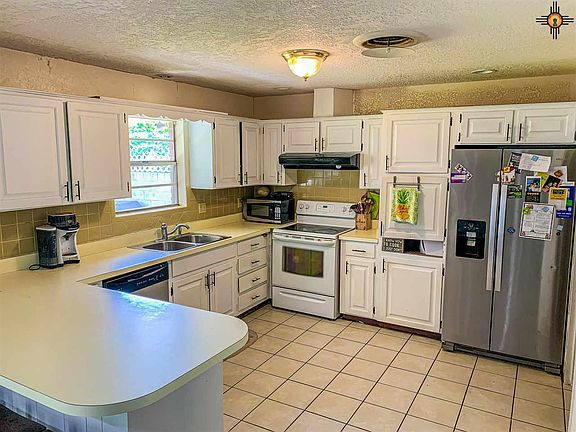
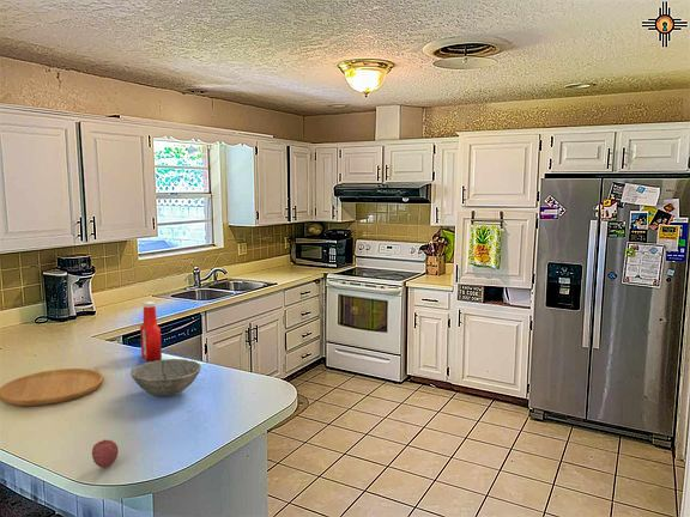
+ soap bottle [139,300,163,363]
+ cutting board [0,367,105,407]
+ bowl [129,358,202,397]
+ fruit [91,438,120,469]
